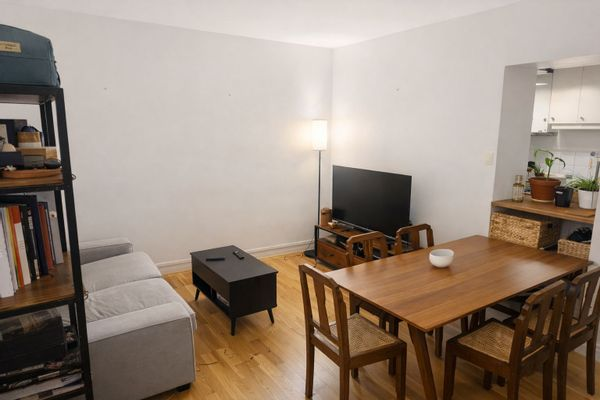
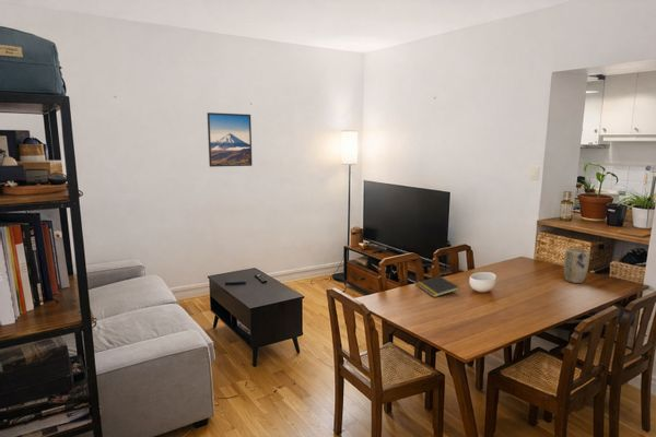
+ notepad [414,275,461,298]
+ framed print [207,111,254,168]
+ plant pot [563,247,590,284]
